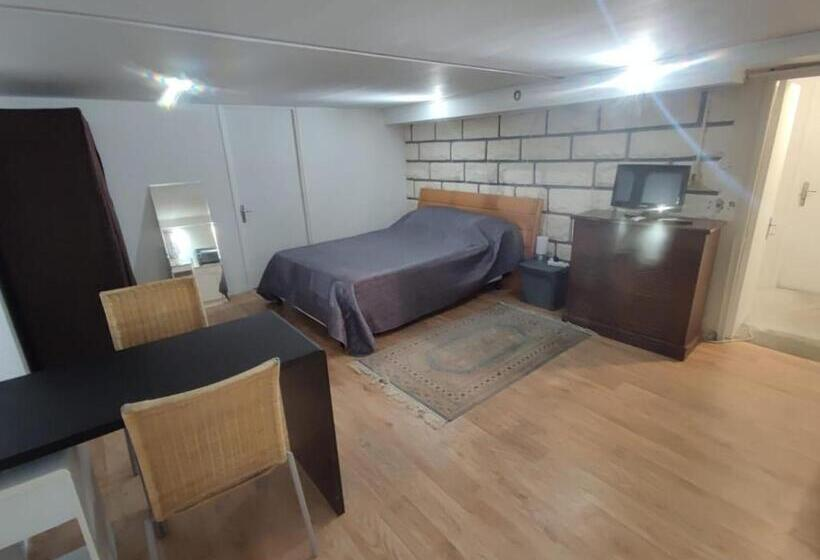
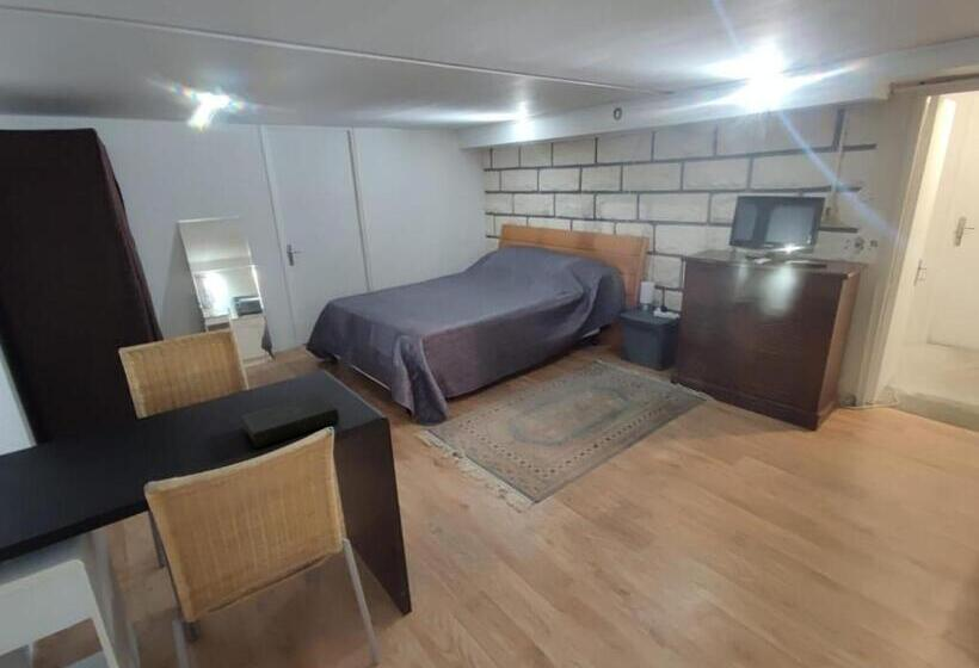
+ book [240,392,340,449]
